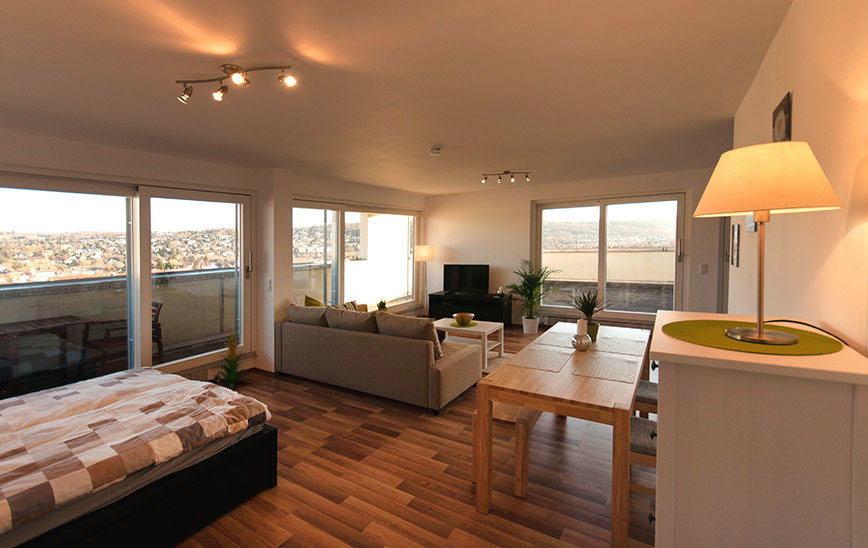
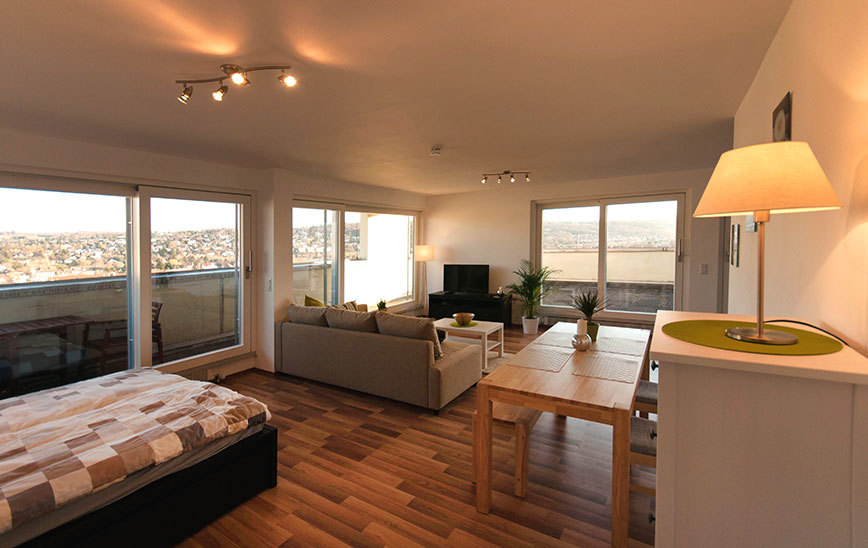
- indoor plant [211,327,253,389]
